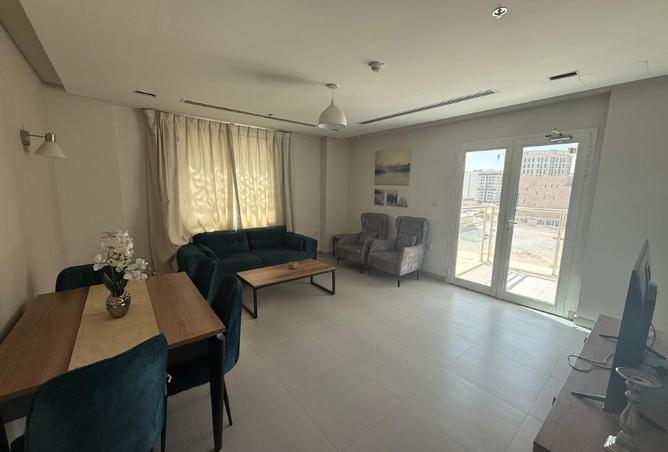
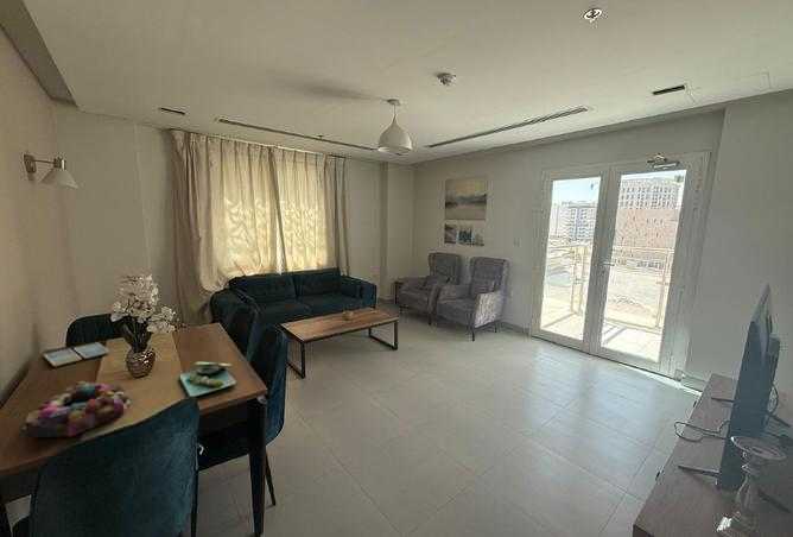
+ platter [178,360,237,398]
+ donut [23,380,132,438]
+ drink coaster [43,342,112,367]
